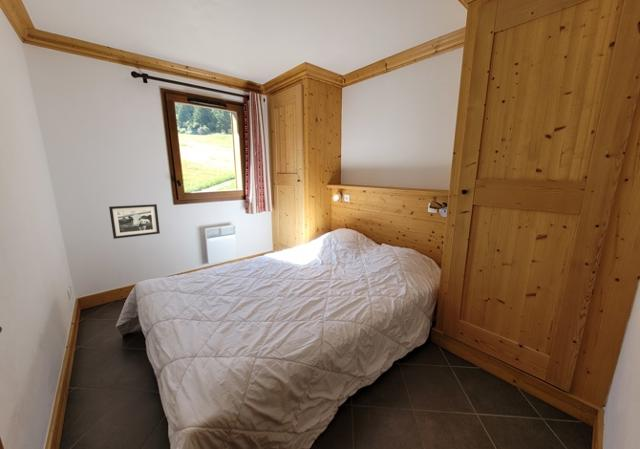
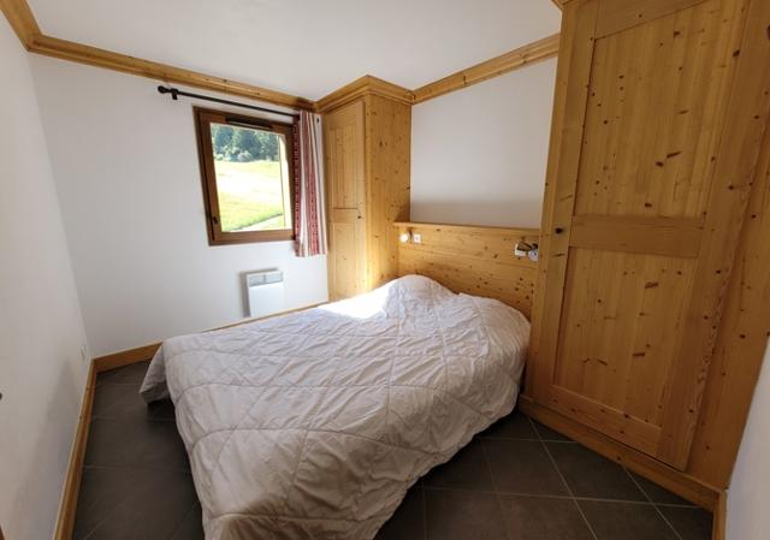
- picture frame [108,203,161,240]
